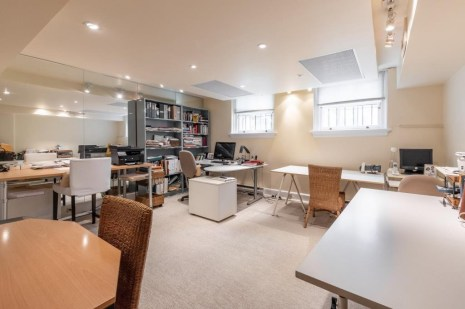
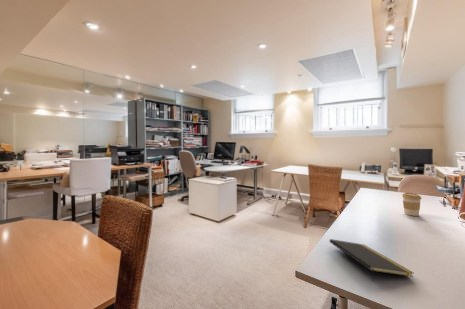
+ coffee cup [401,192,422,217]
+ notepad [328,238,414,283]
